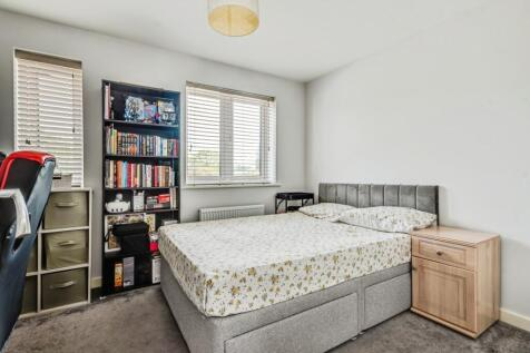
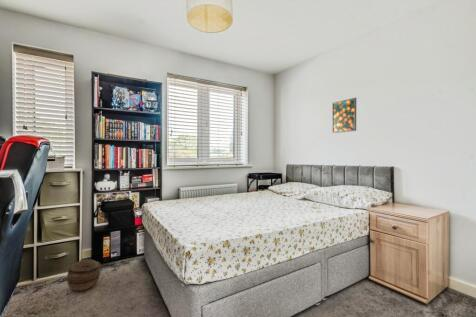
+ basket [66,258,102,291]
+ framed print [331,97,357,134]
